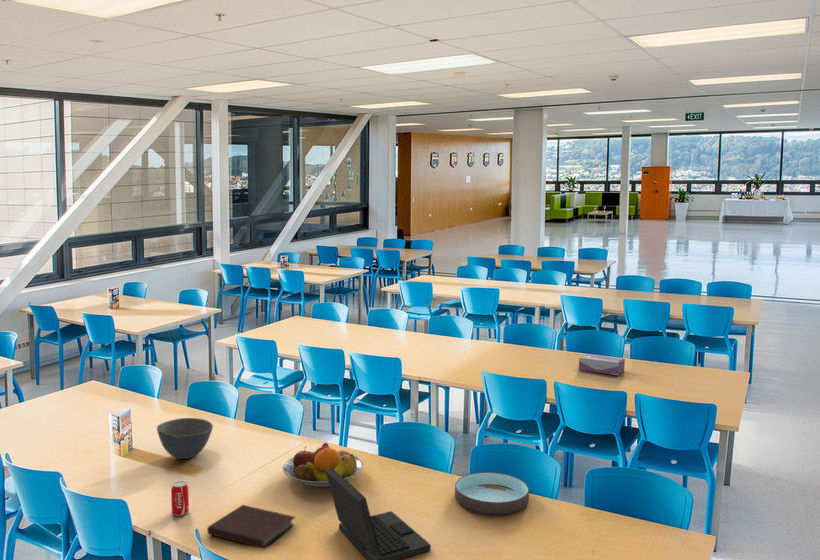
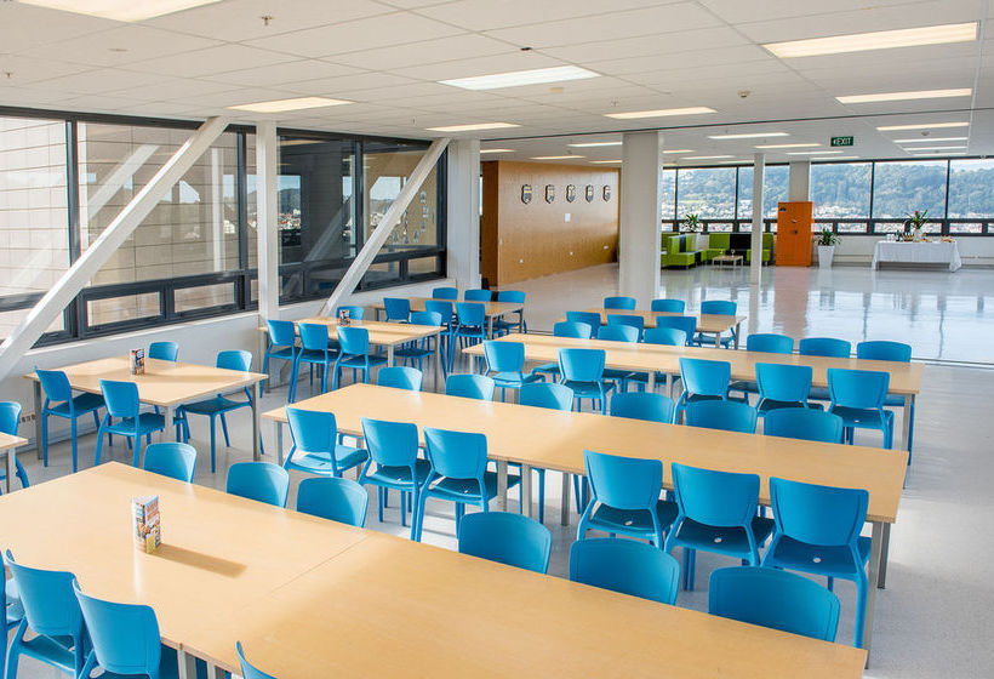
- beverage can [170,480,190,517]
- tissue box [578,353,626,376]
- laptop [325,468,432,560]
- bowl [454,471,530,516]
- notebook [206,504,297,549]
- bowl [156,417,214,460]
- fruit bowl [282,442,364,488]
